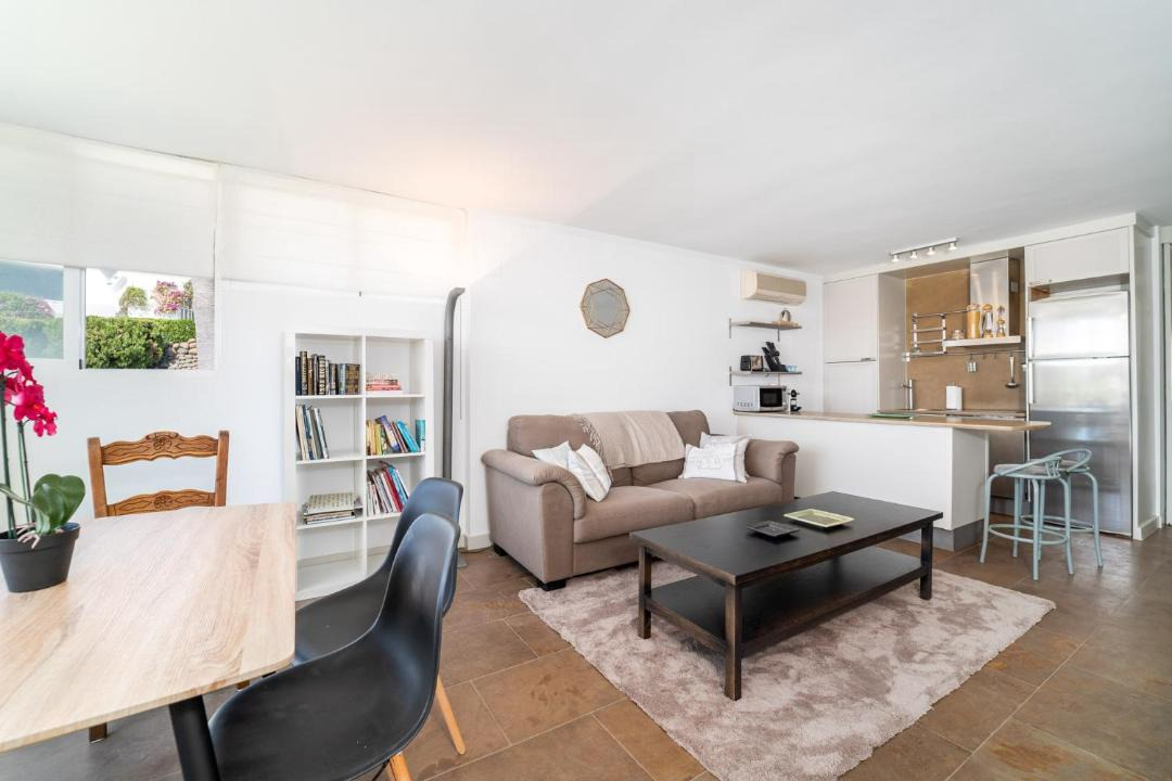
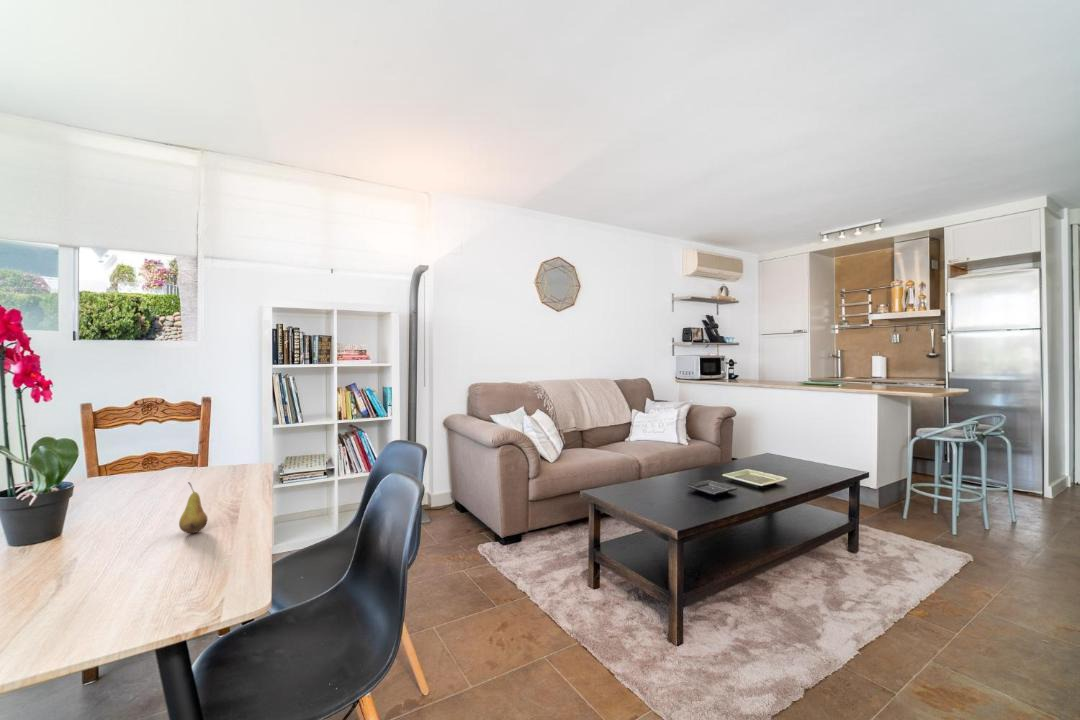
+ fruit [178,481,208,534]
